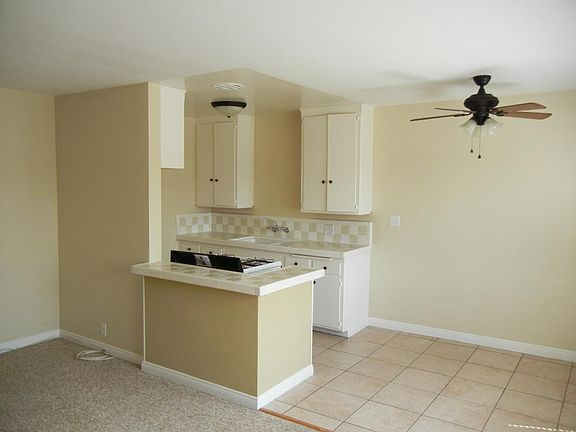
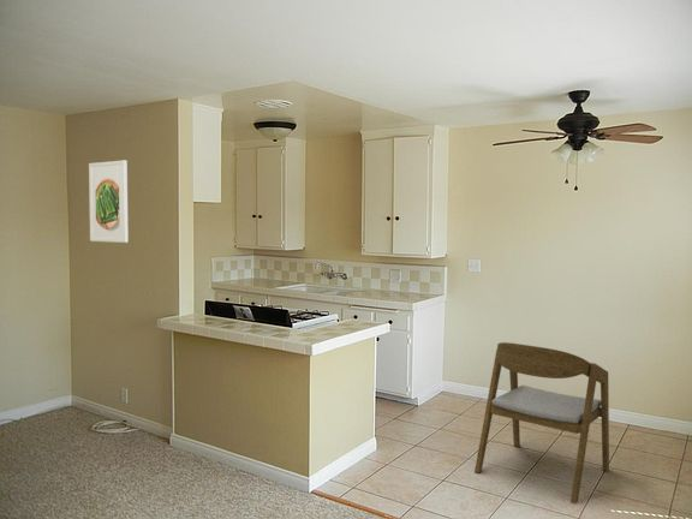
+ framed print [88,160,129,244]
+ armchair [473,341,610,505]
